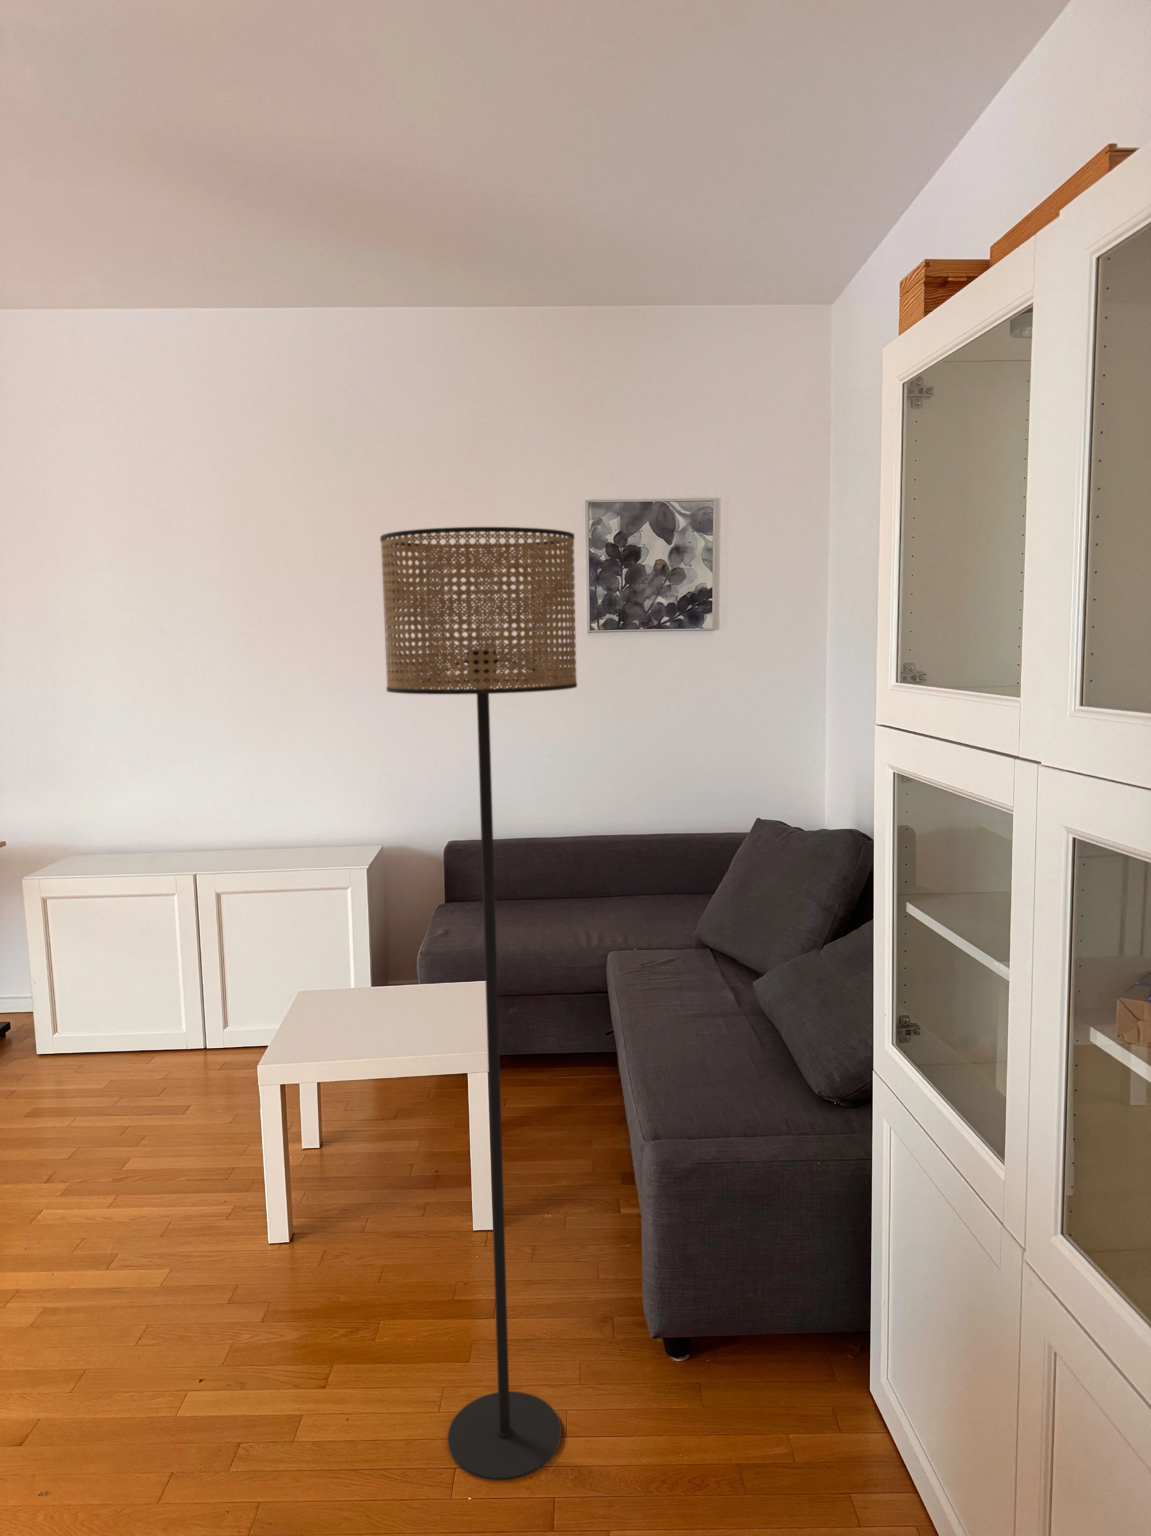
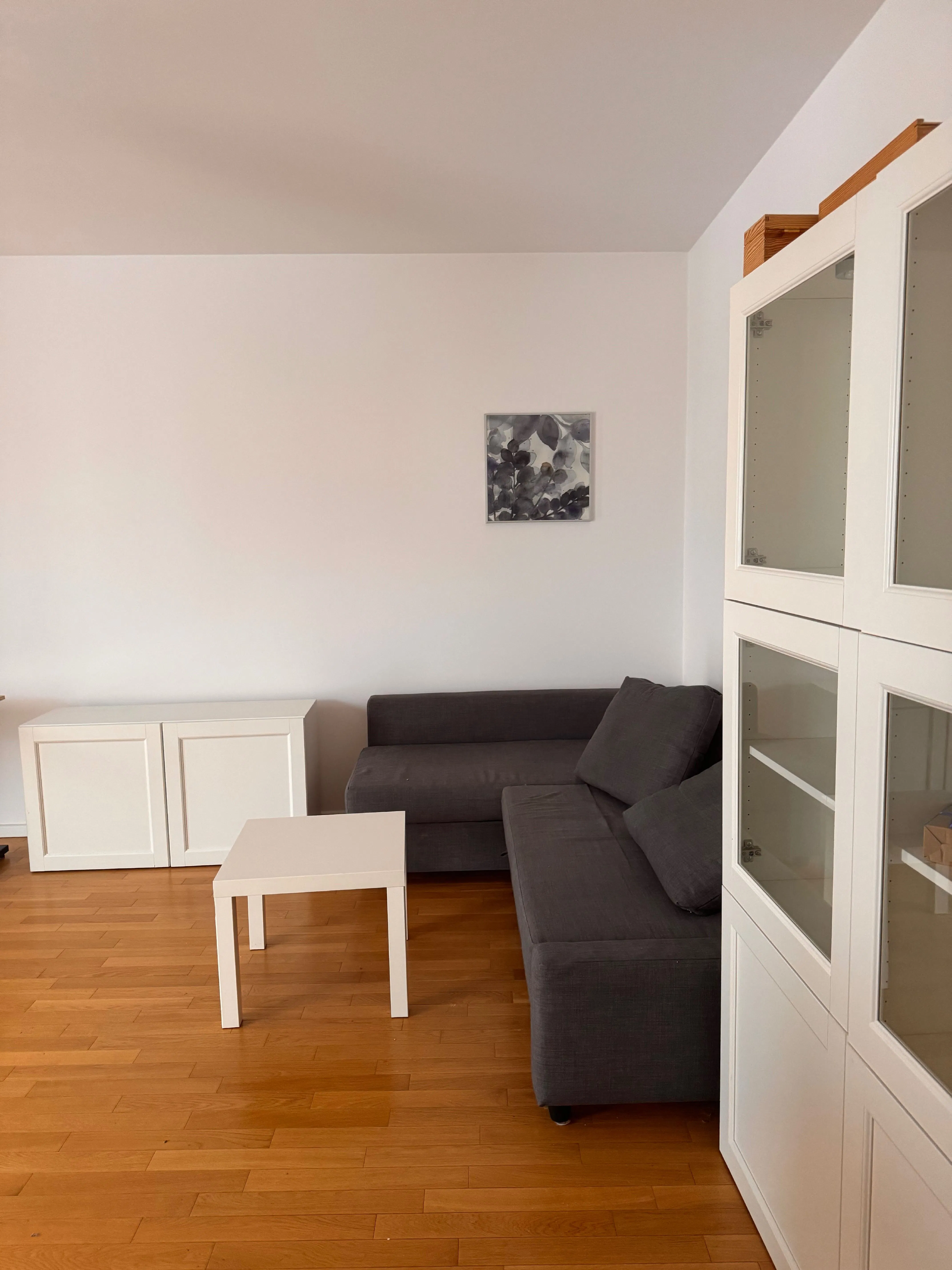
- floor lamp [380,526,578,1482]
